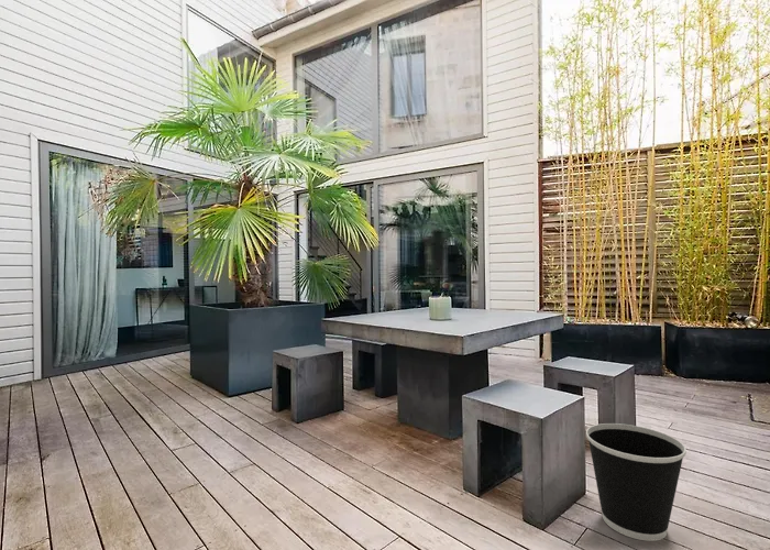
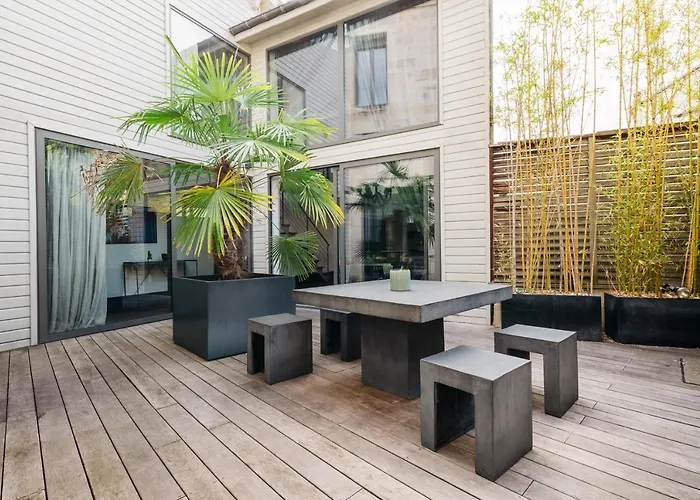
- wastebasket [585,422,688,542]
